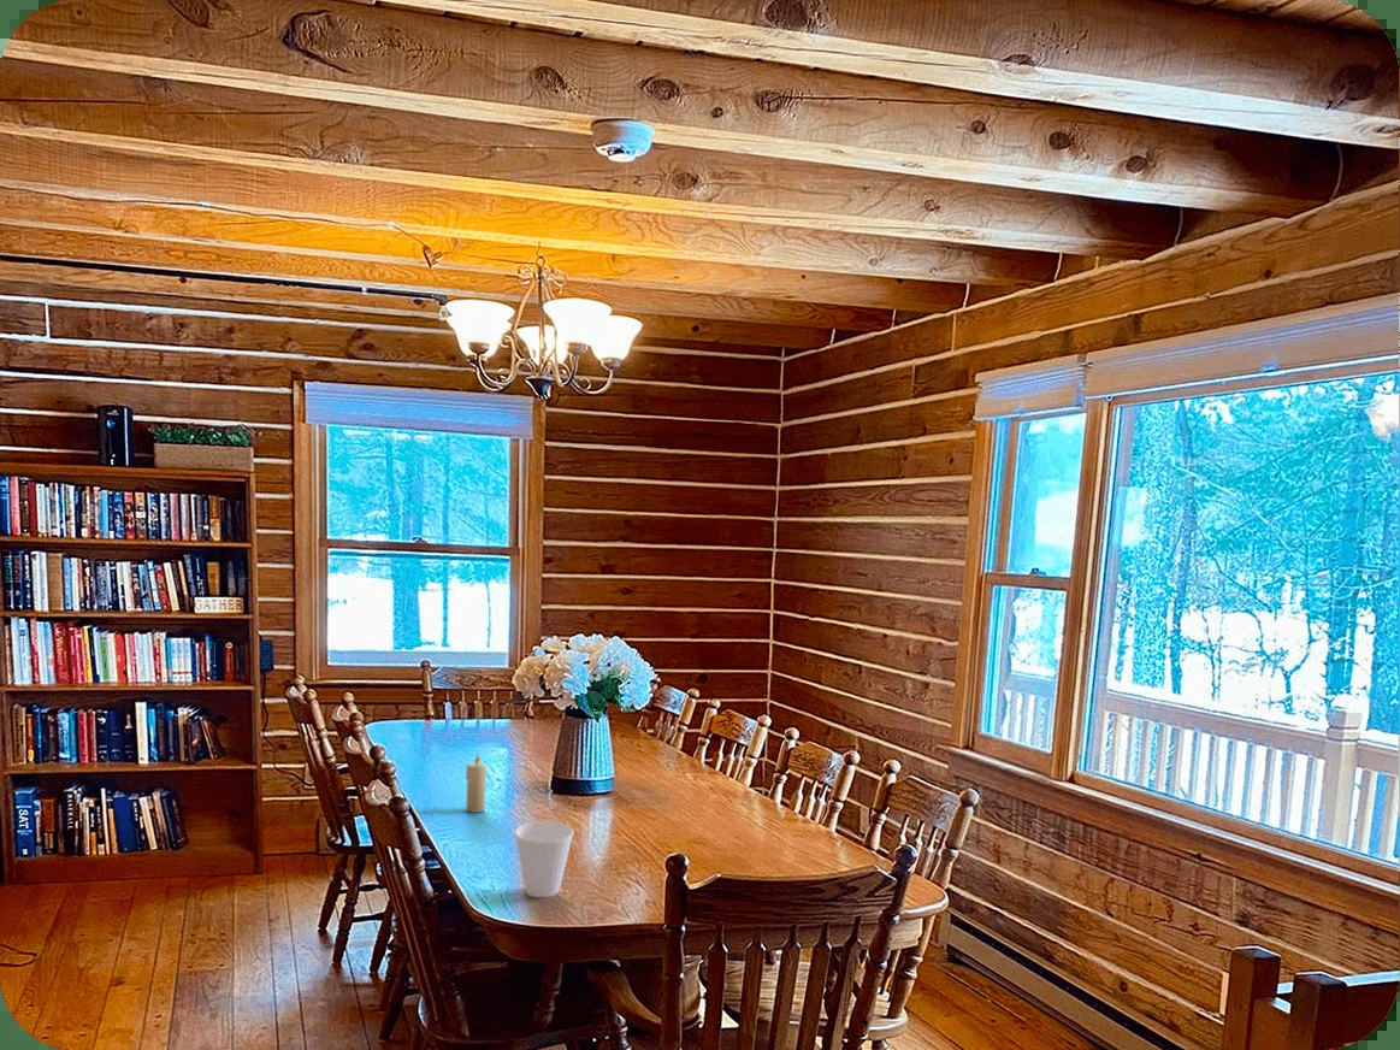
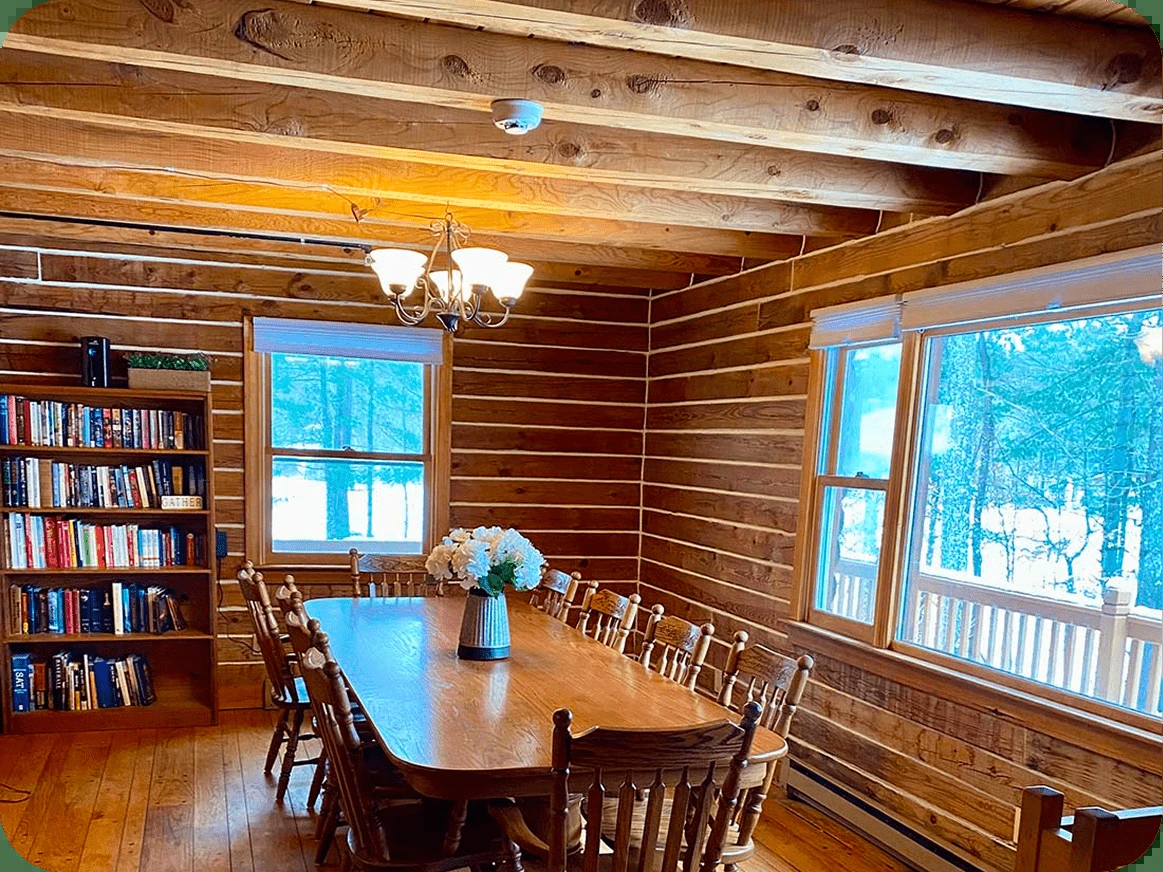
- candle [465,754,488,814]
- cup [514,820,575,898]
